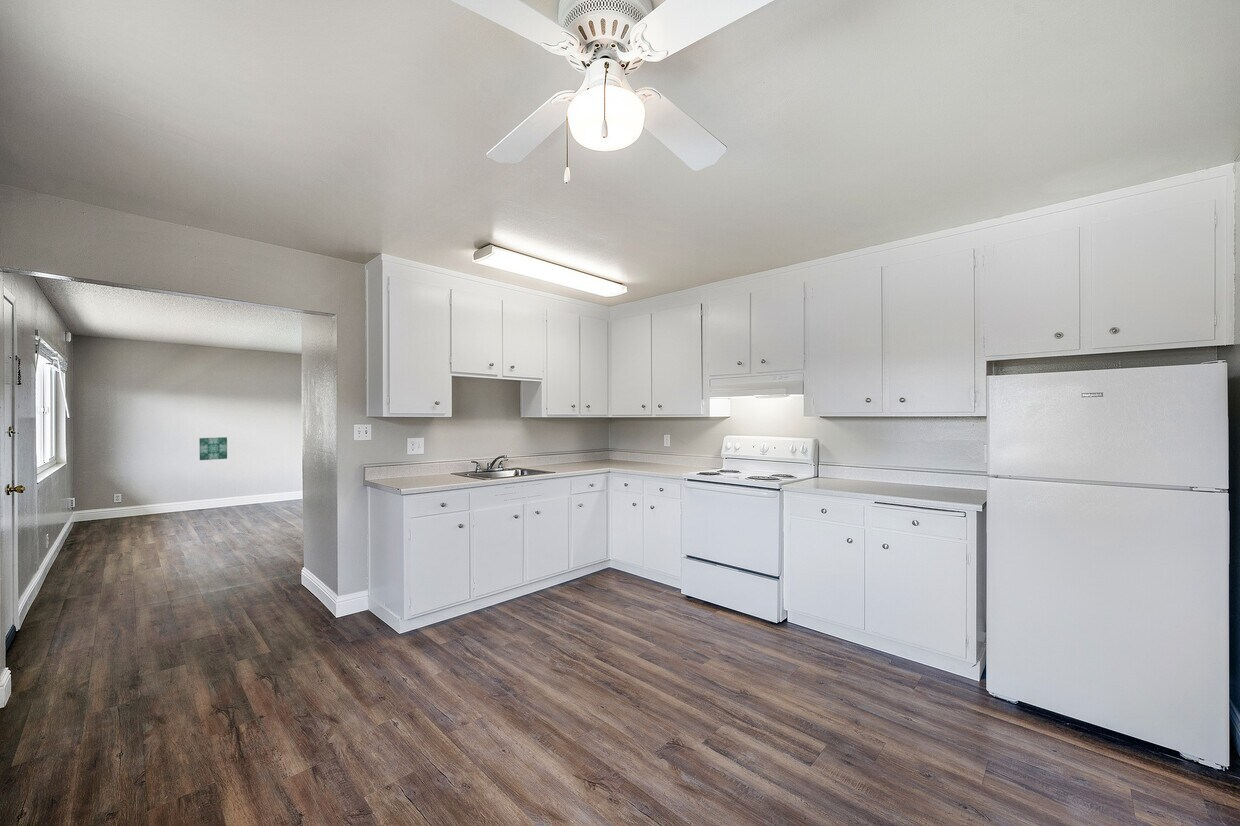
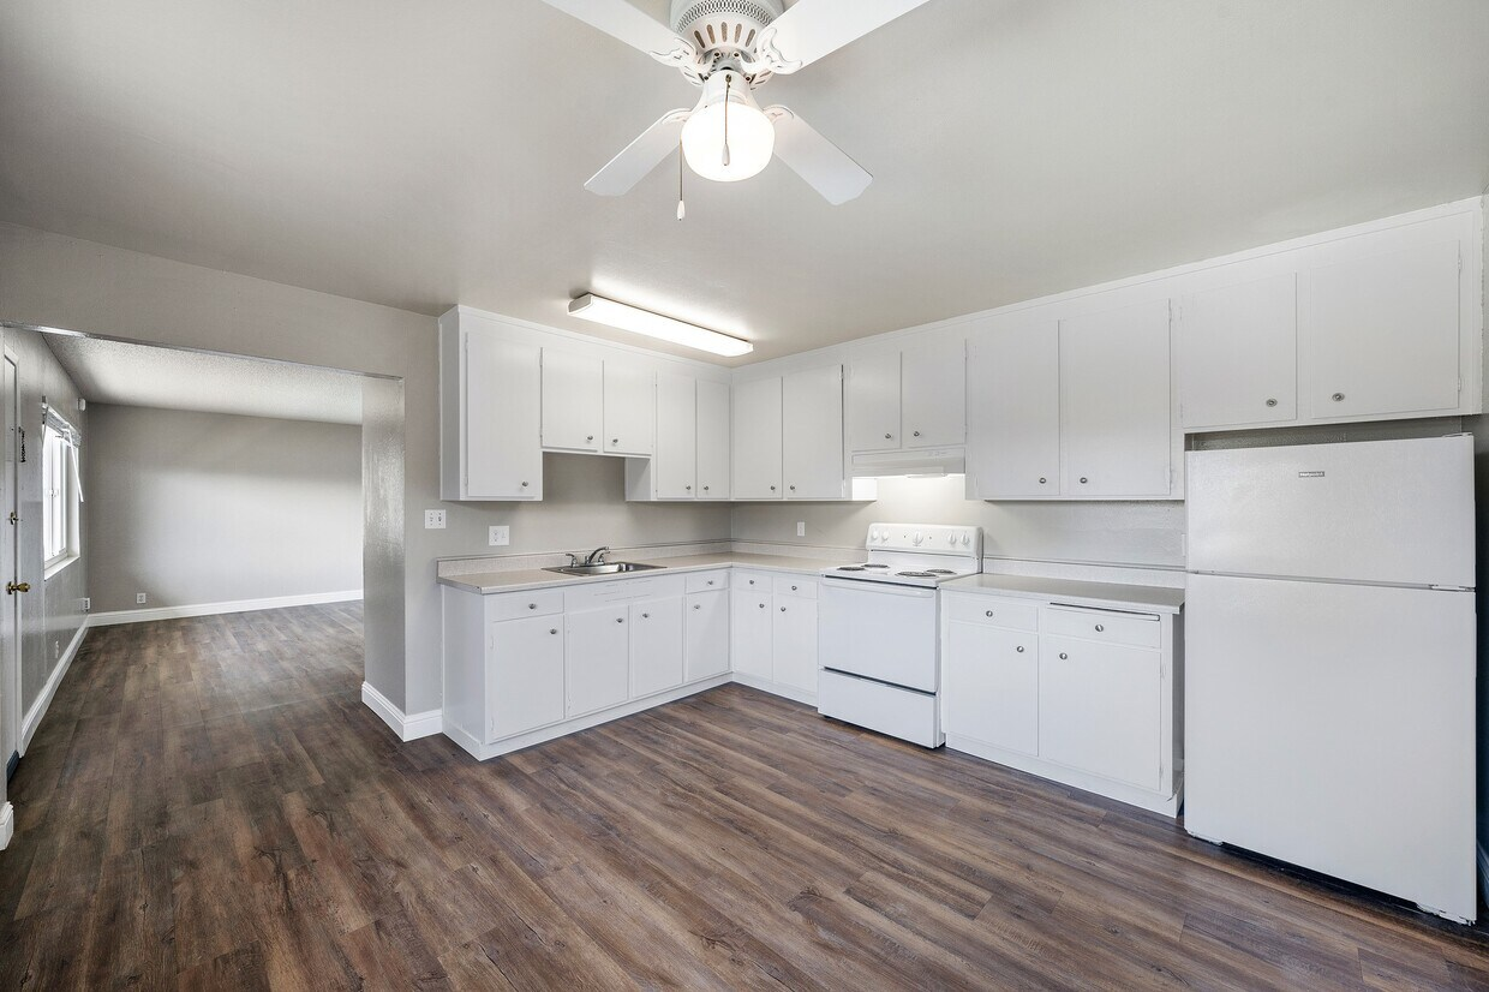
- wall art [199,436,228,461]
